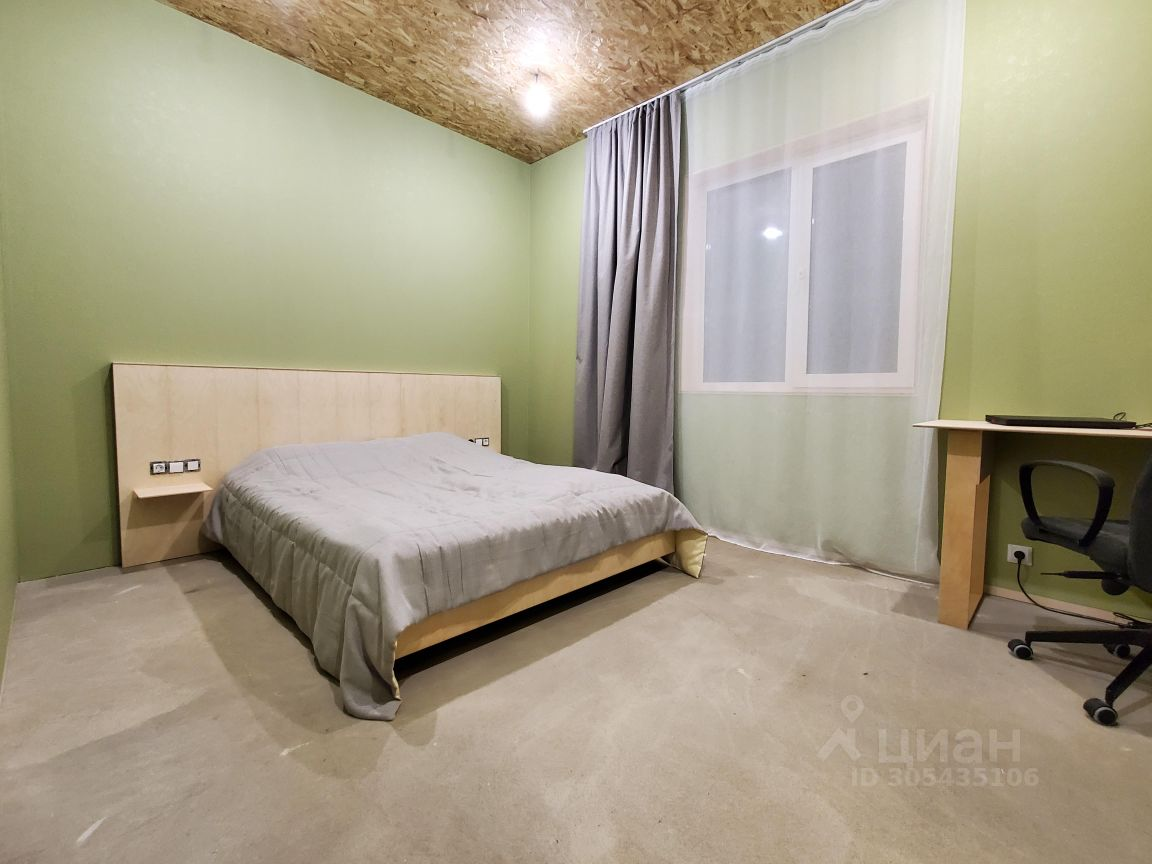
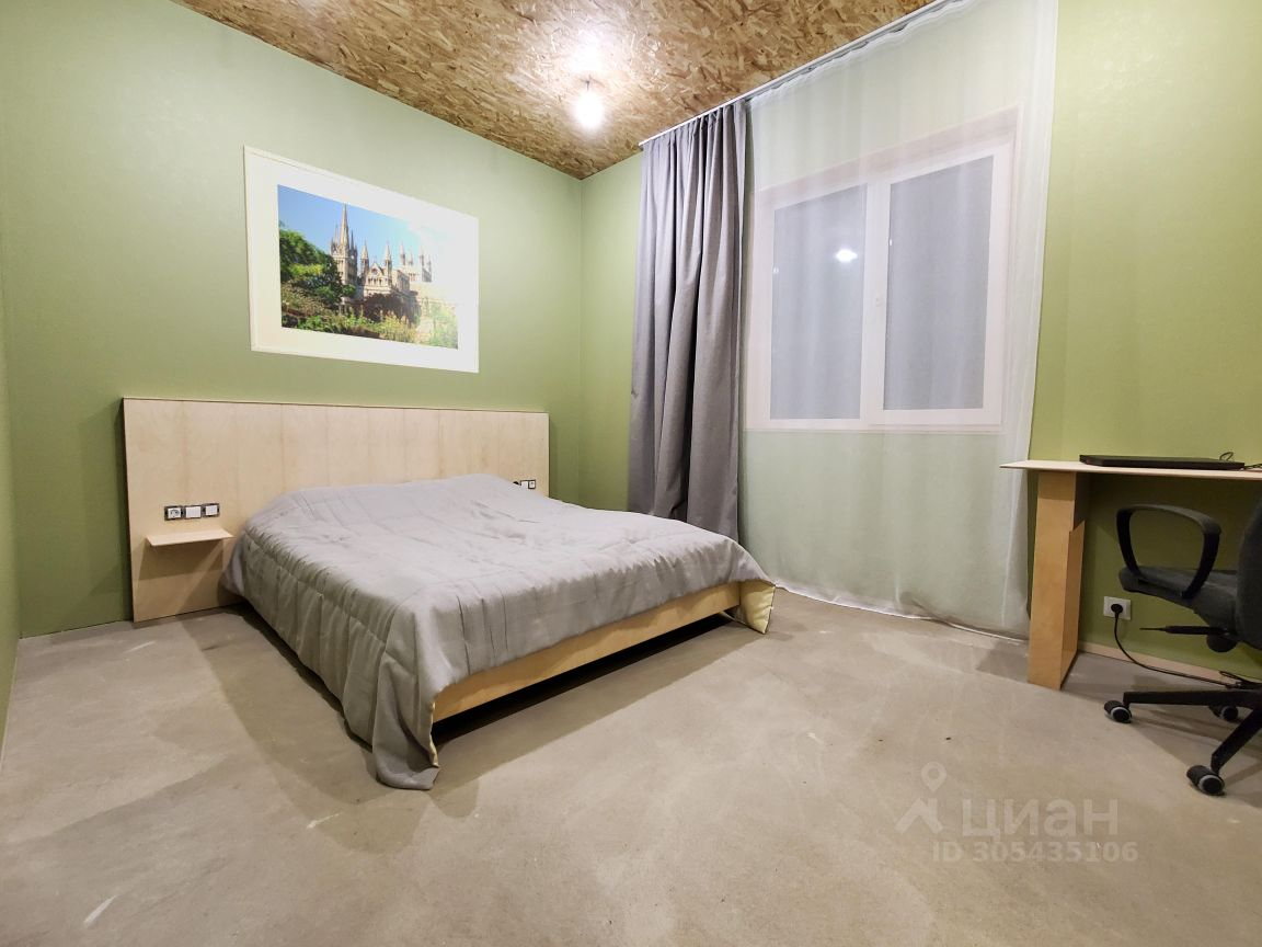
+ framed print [242,145,480,375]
